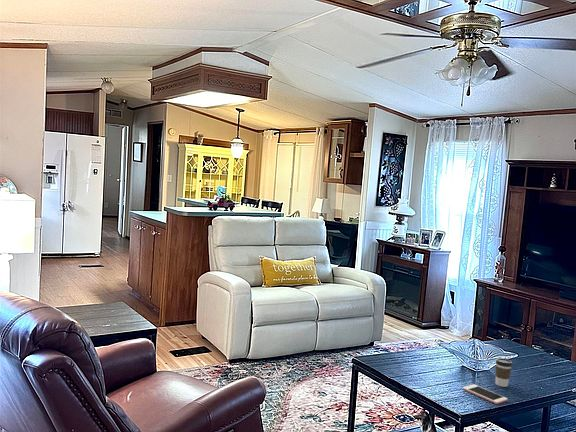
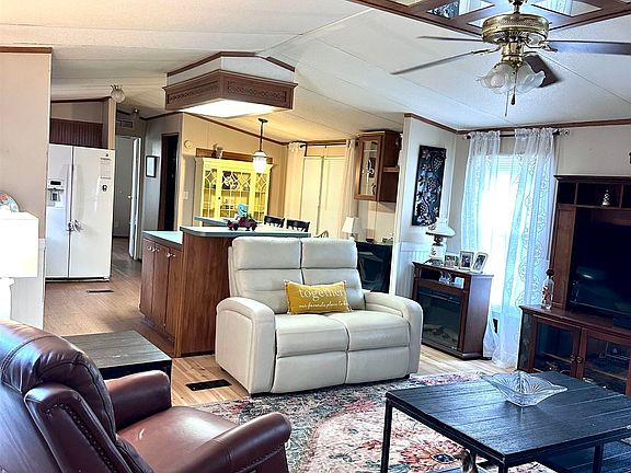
- cell phone [462,383,508,405]
- coffee cup [495,357,513,388]
